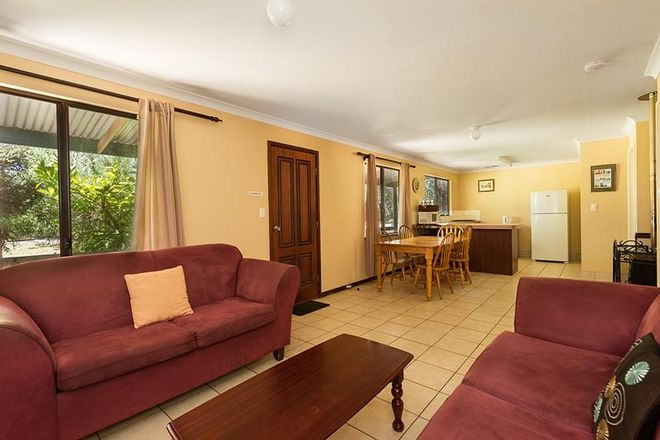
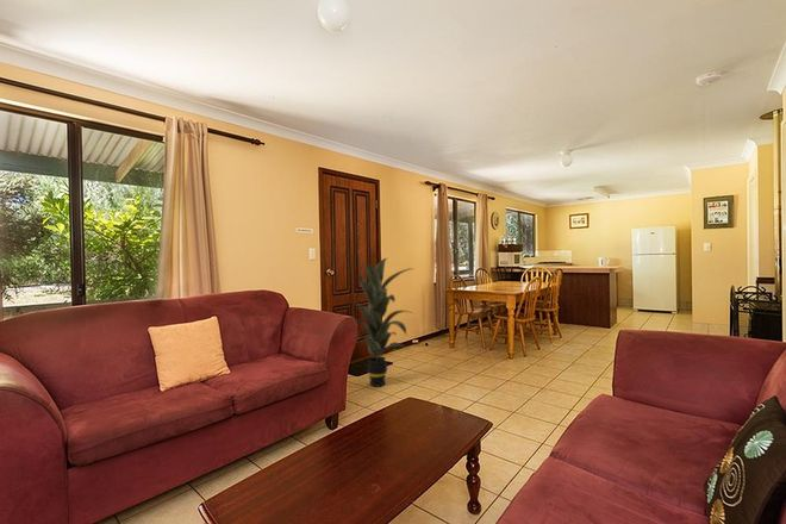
+ indoor plant [348,257,416,388]
